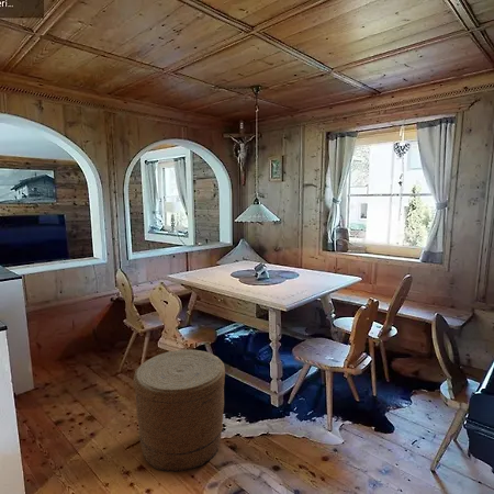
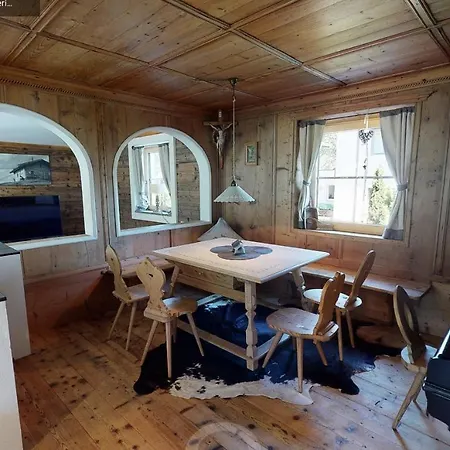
- basket [132,349,226,473]
